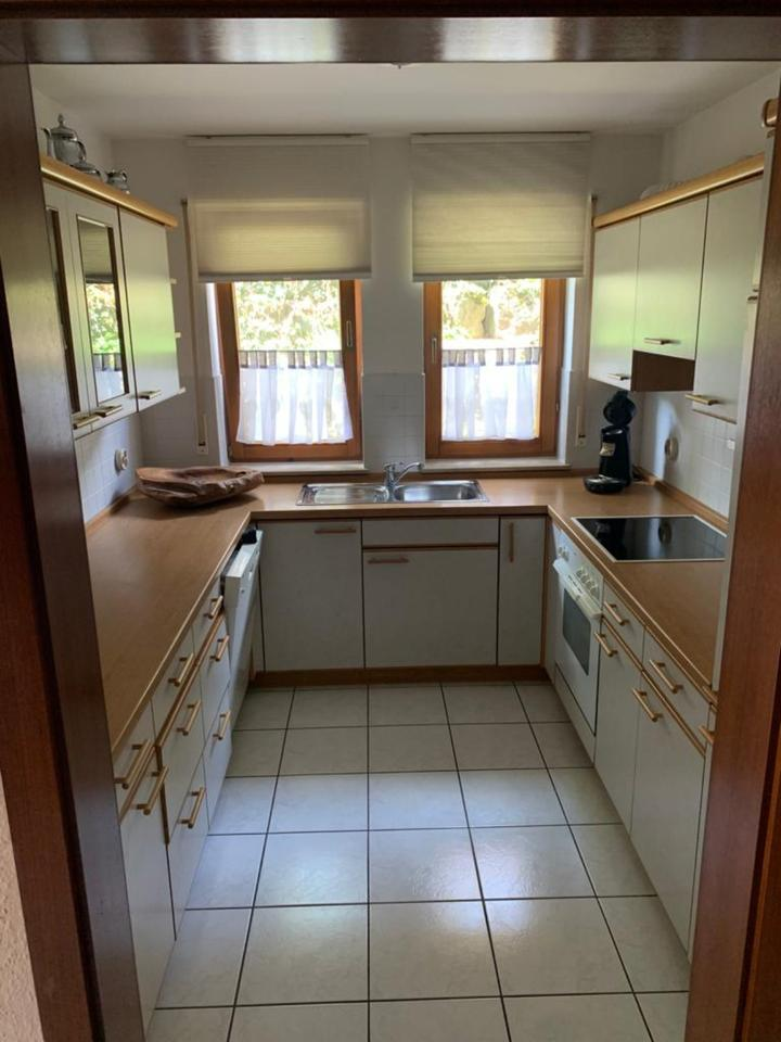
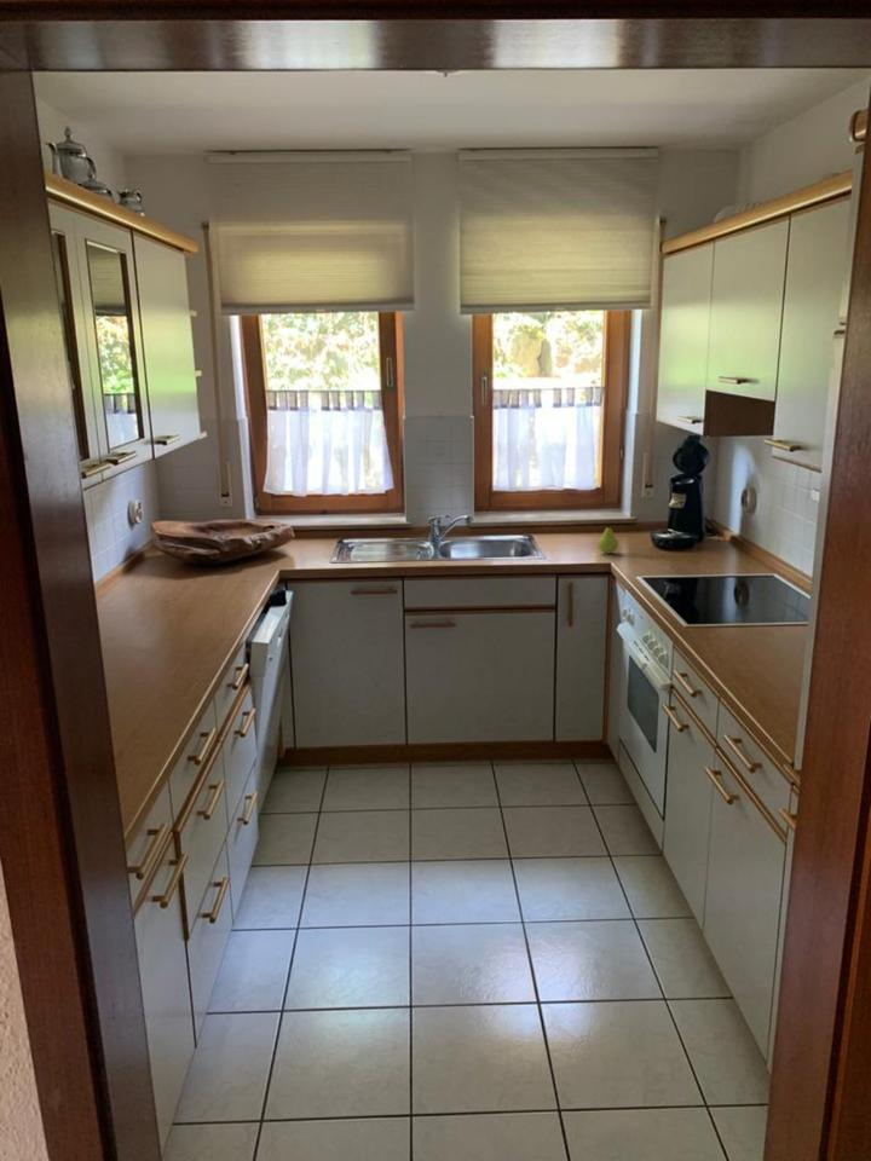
+ fruit [596,522,619,554]
